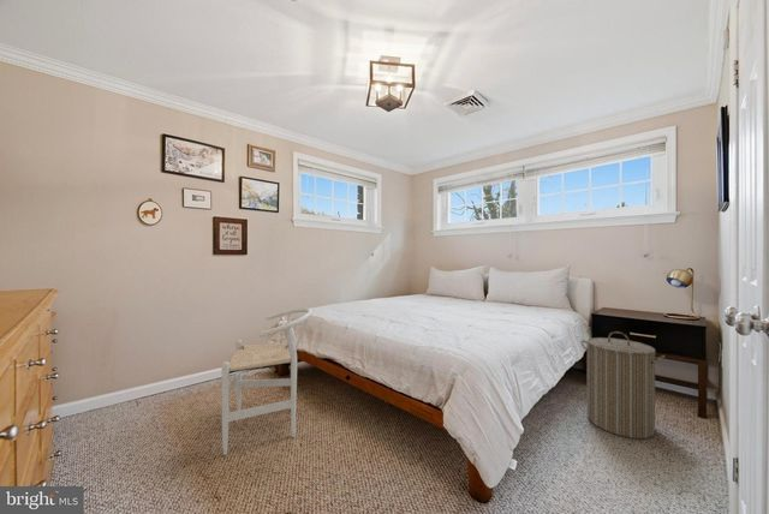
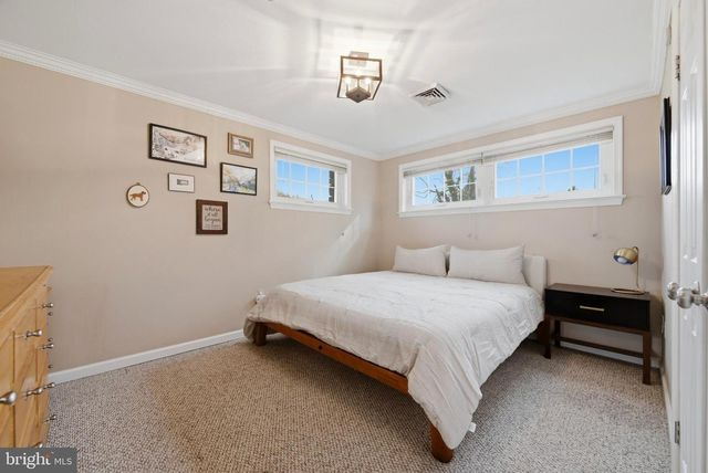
- laundry hamper [580,330,666,440]
- chair [221,307,314,456]
